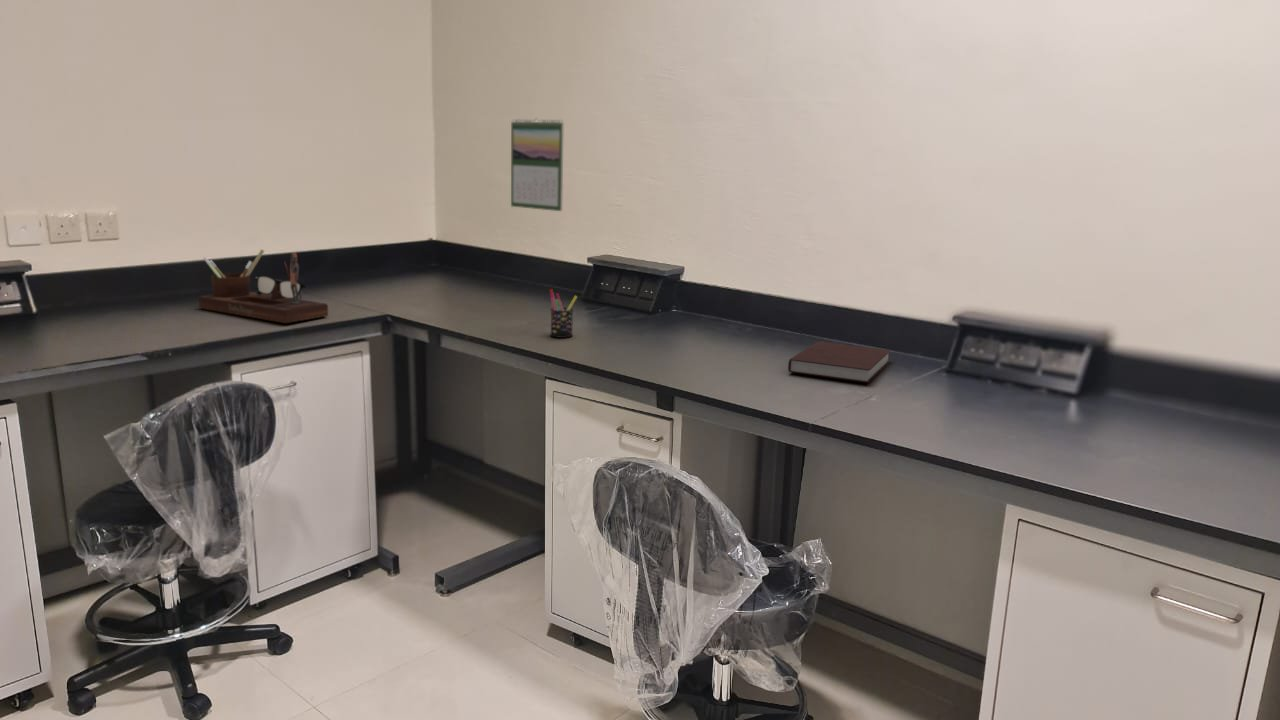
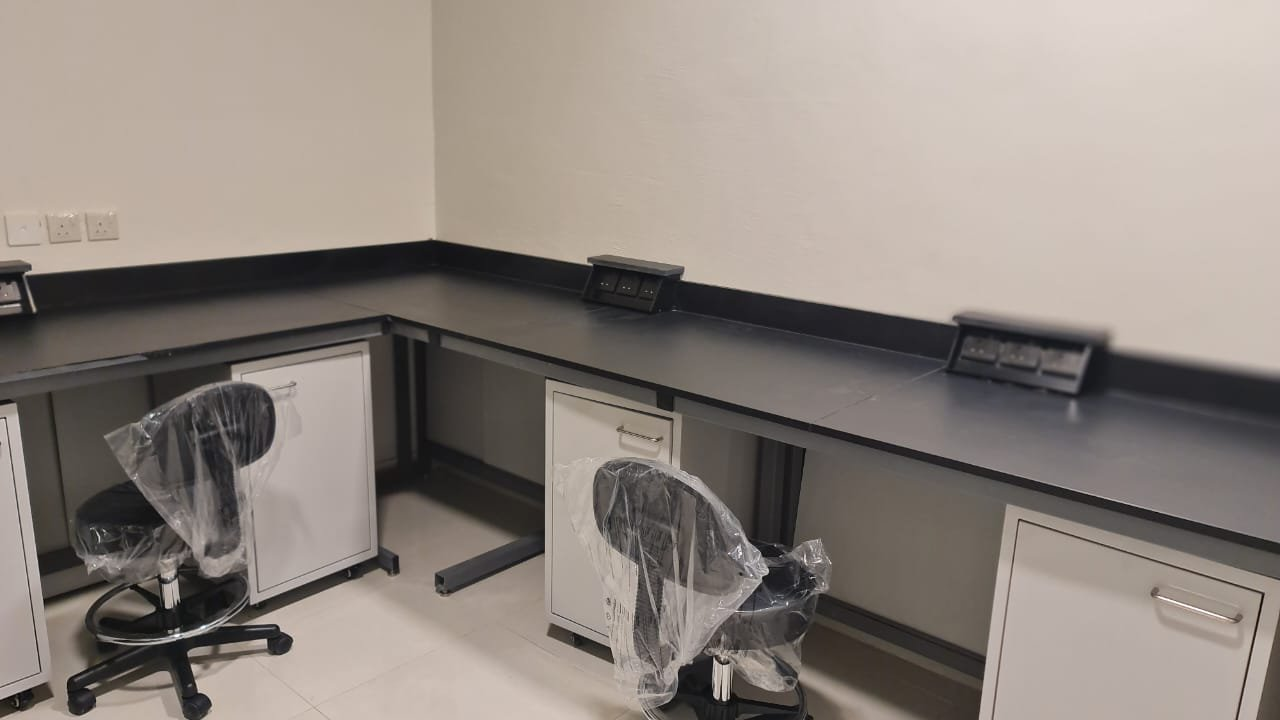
- pen holder [548,288,578,339]
- calendar [510,117,565,212]
- desk organizer [198,249,329,324]
- notebook [787,341,892,384]
